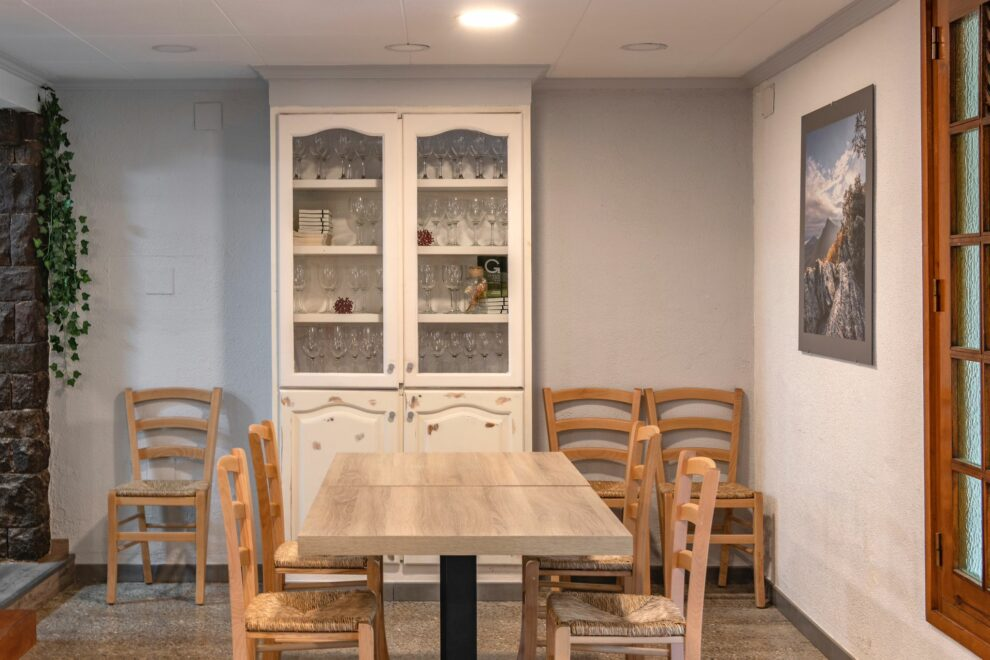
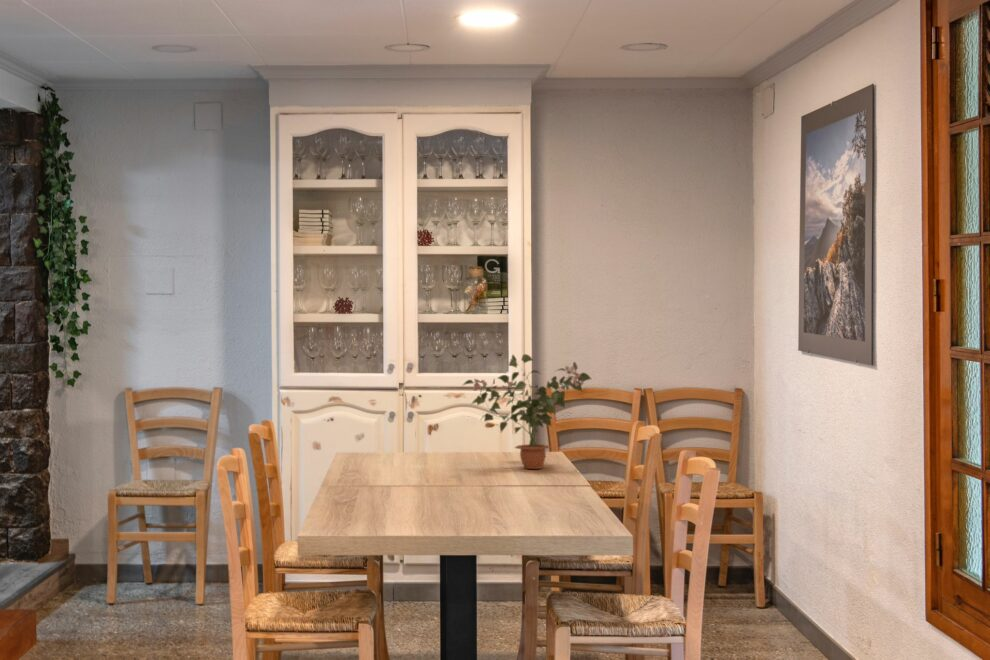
+ potted plant [461,353,592,470]
